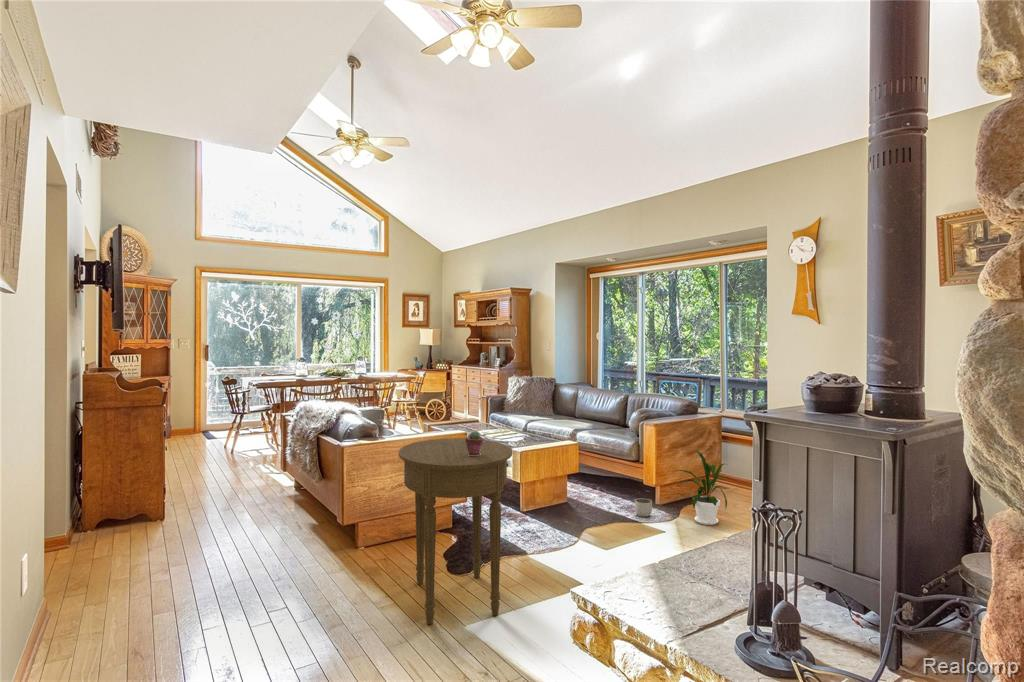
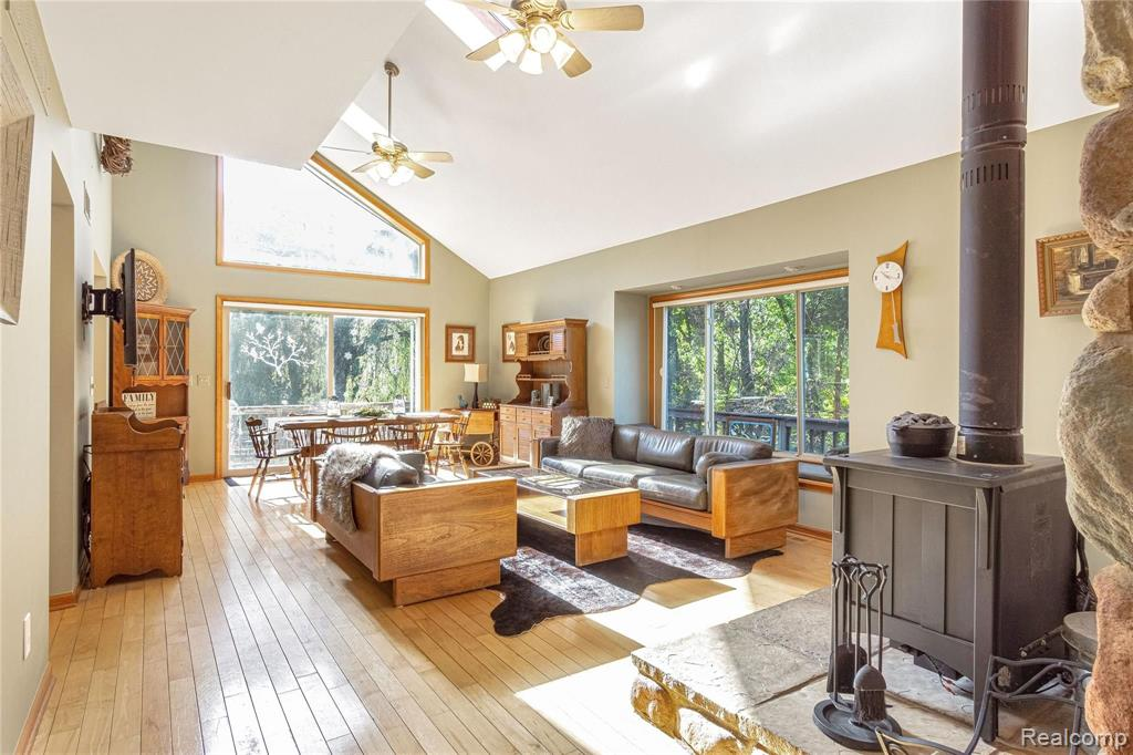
- side table [398,437,513,625]
- planter [634,497,653,518]
- house plant [668,448,729,526]
- potted succulent [464,430,485,456]
